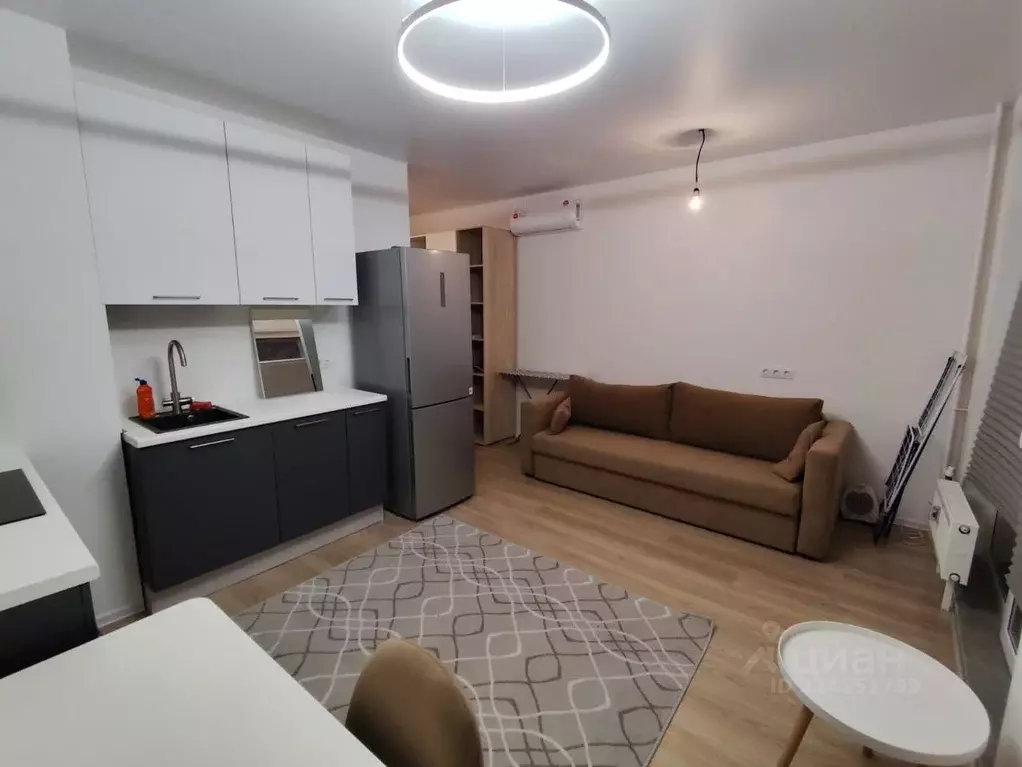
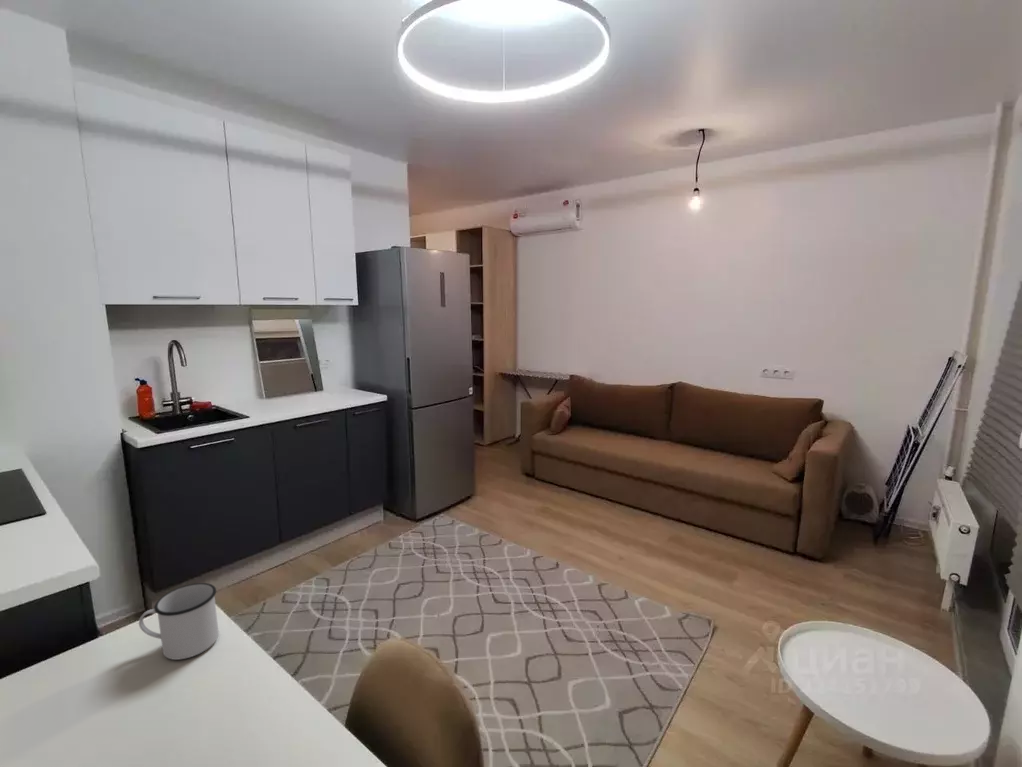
+ mug [138,582,220,661]
